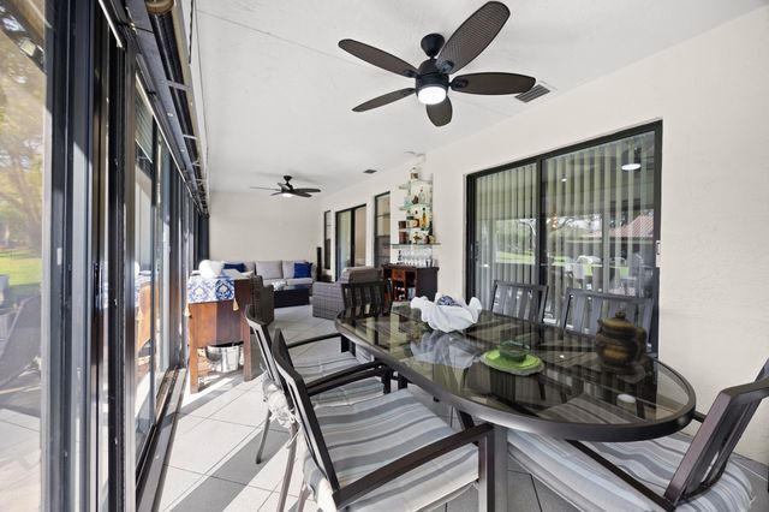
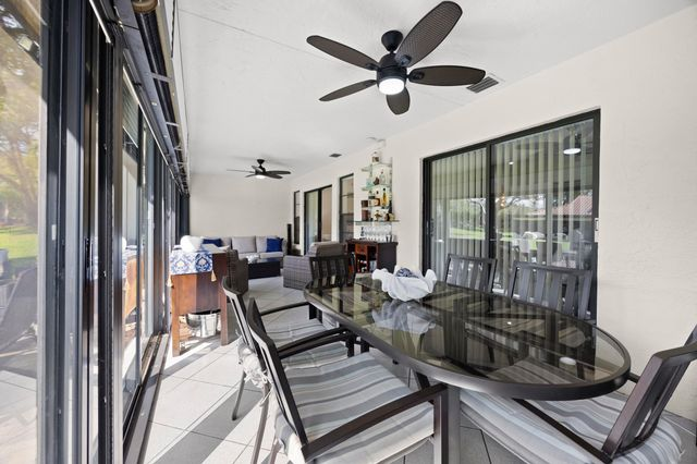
- teapot [592,309,649,375]
- plant pot [478,339,546,376]
